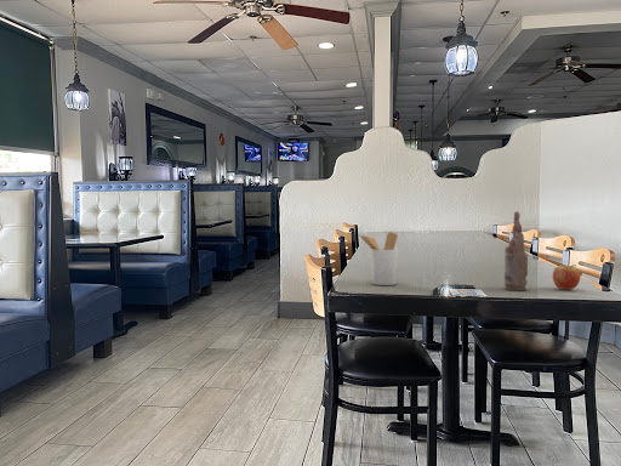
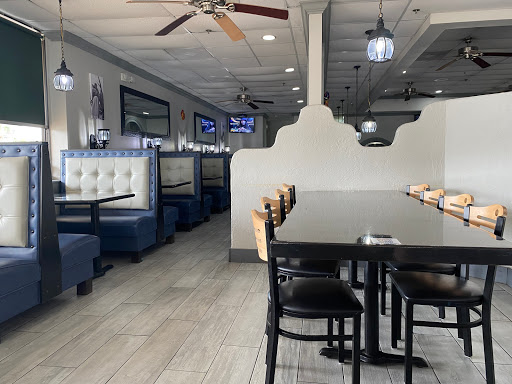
- bottle [503,210,529,291]
- utensil holder [358,231,400,286]
- fruit [552,263,581,291]
